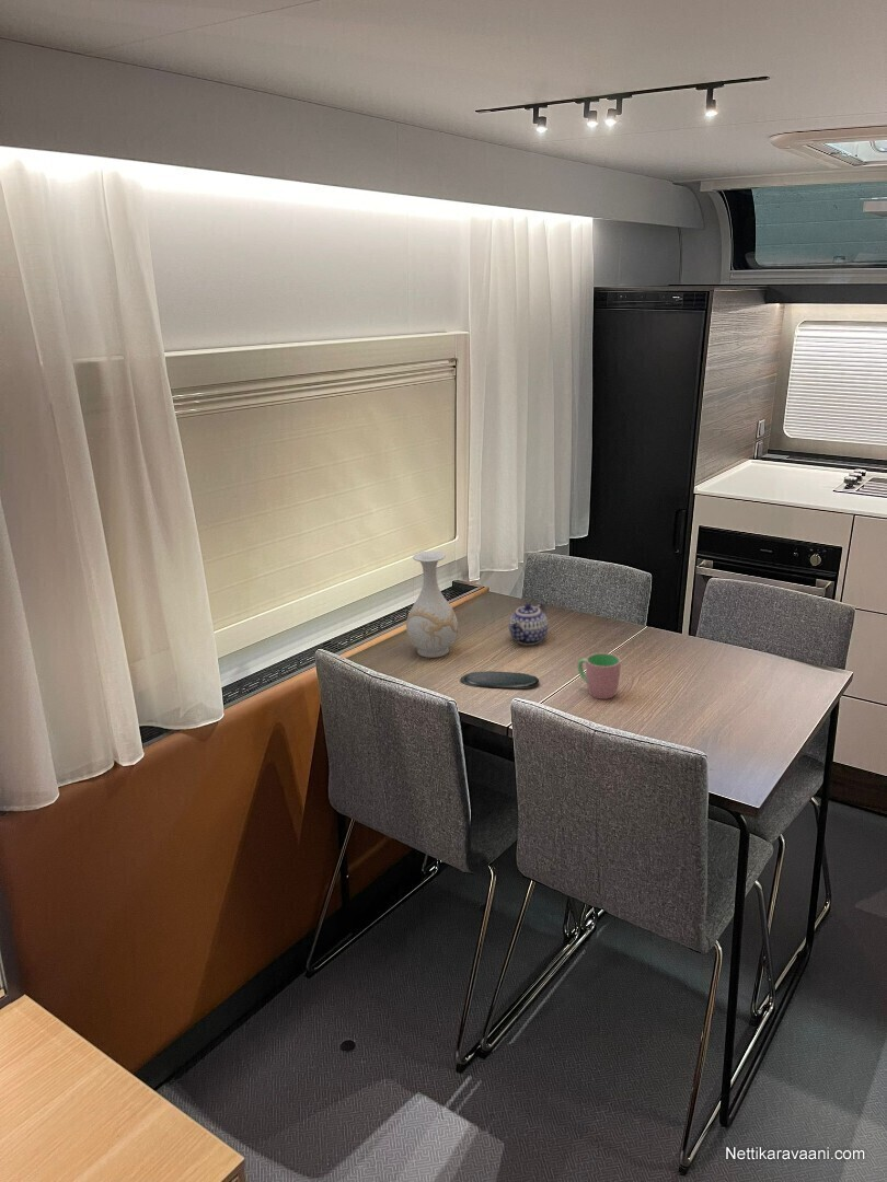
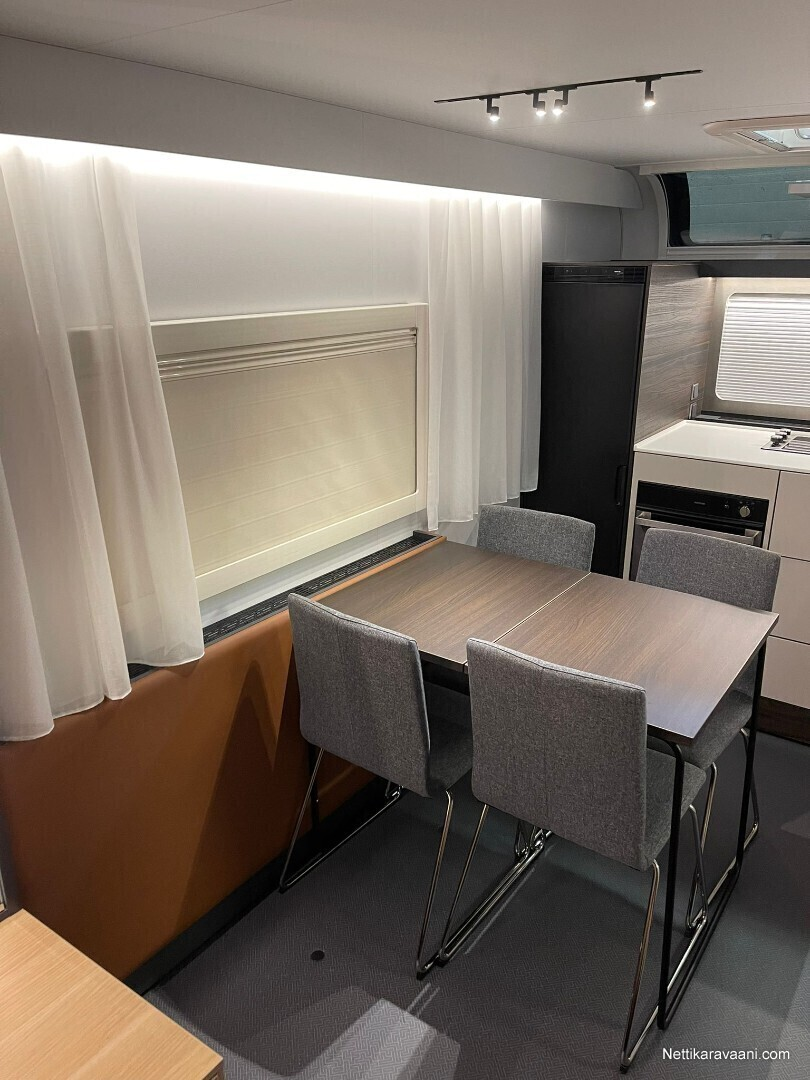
- vase [405,551,459,659]
- oval tray [459,670,540,690]
- cup [576,652,622,700]
- teapot [508,602,550,646]
